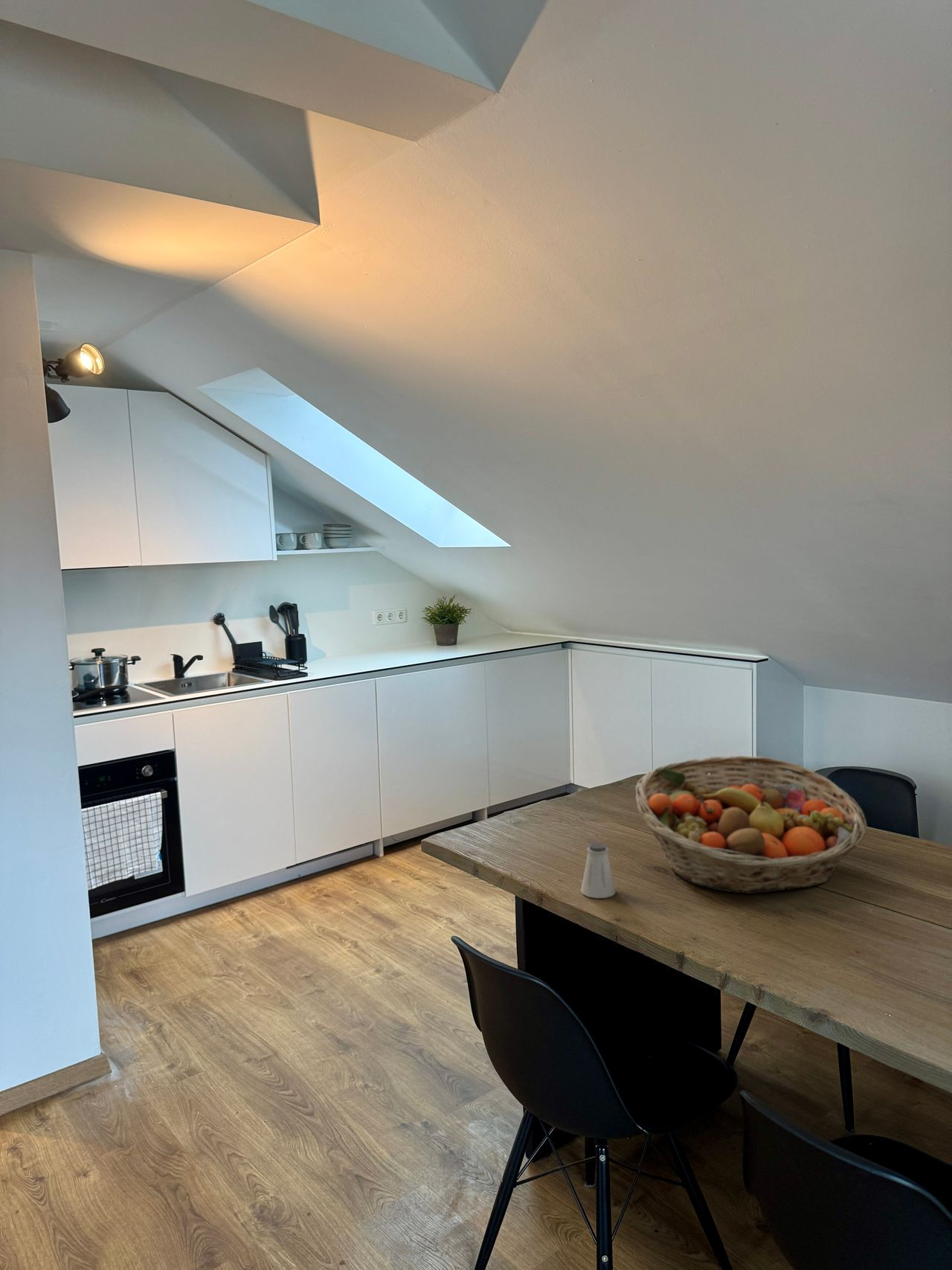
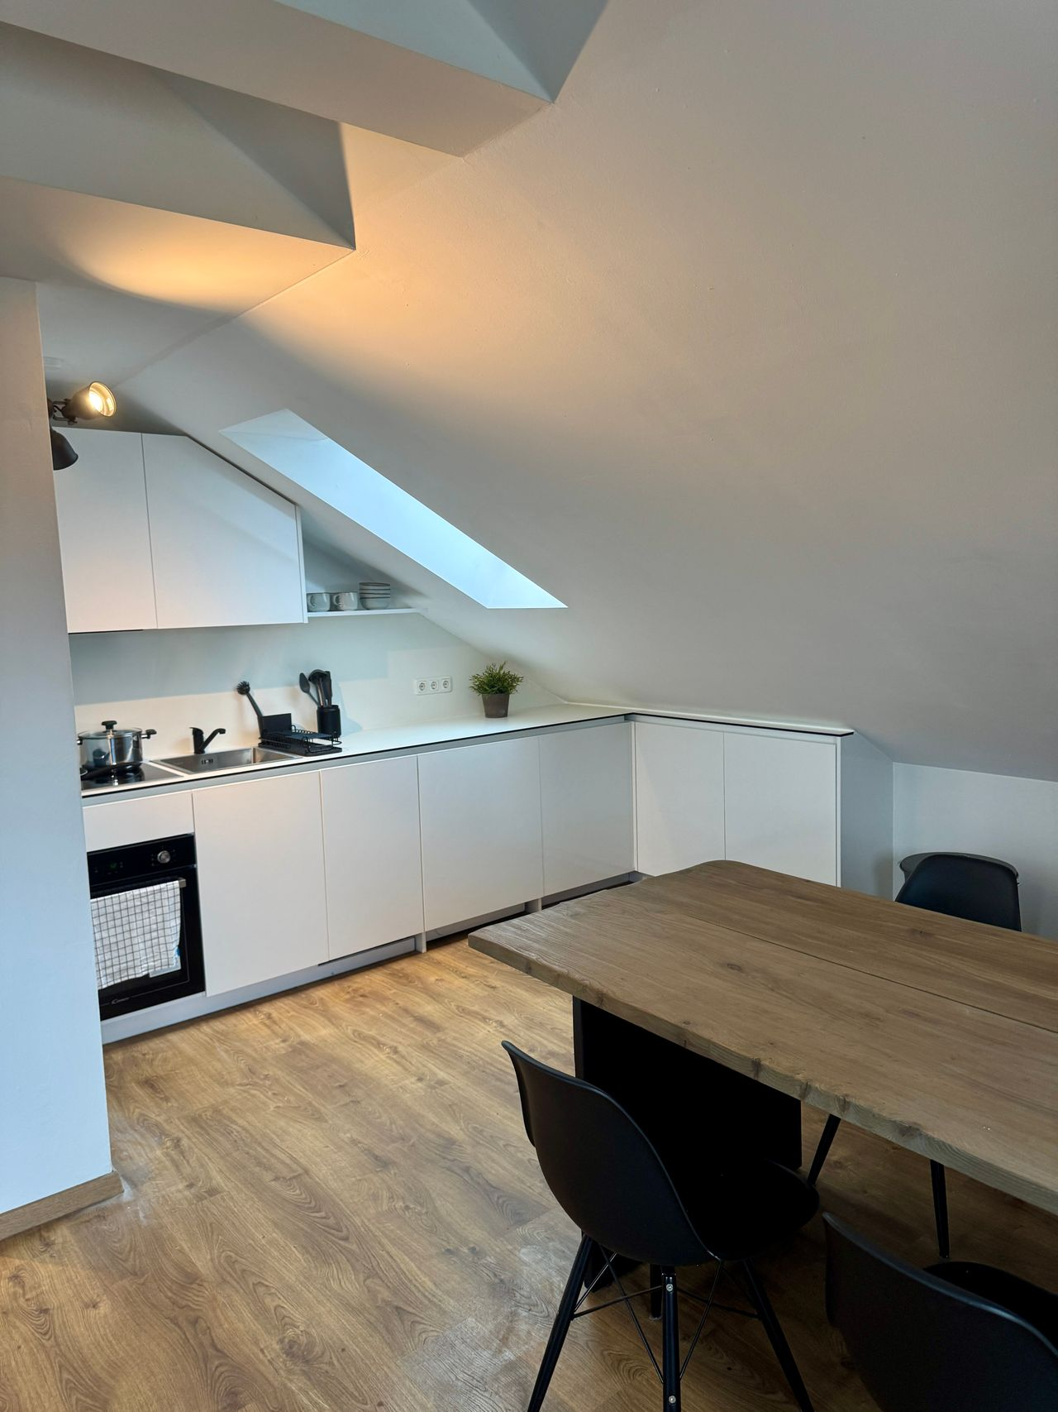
- fruit basket [635,755,868,894]
- saltshaker [580,842,617,899]
